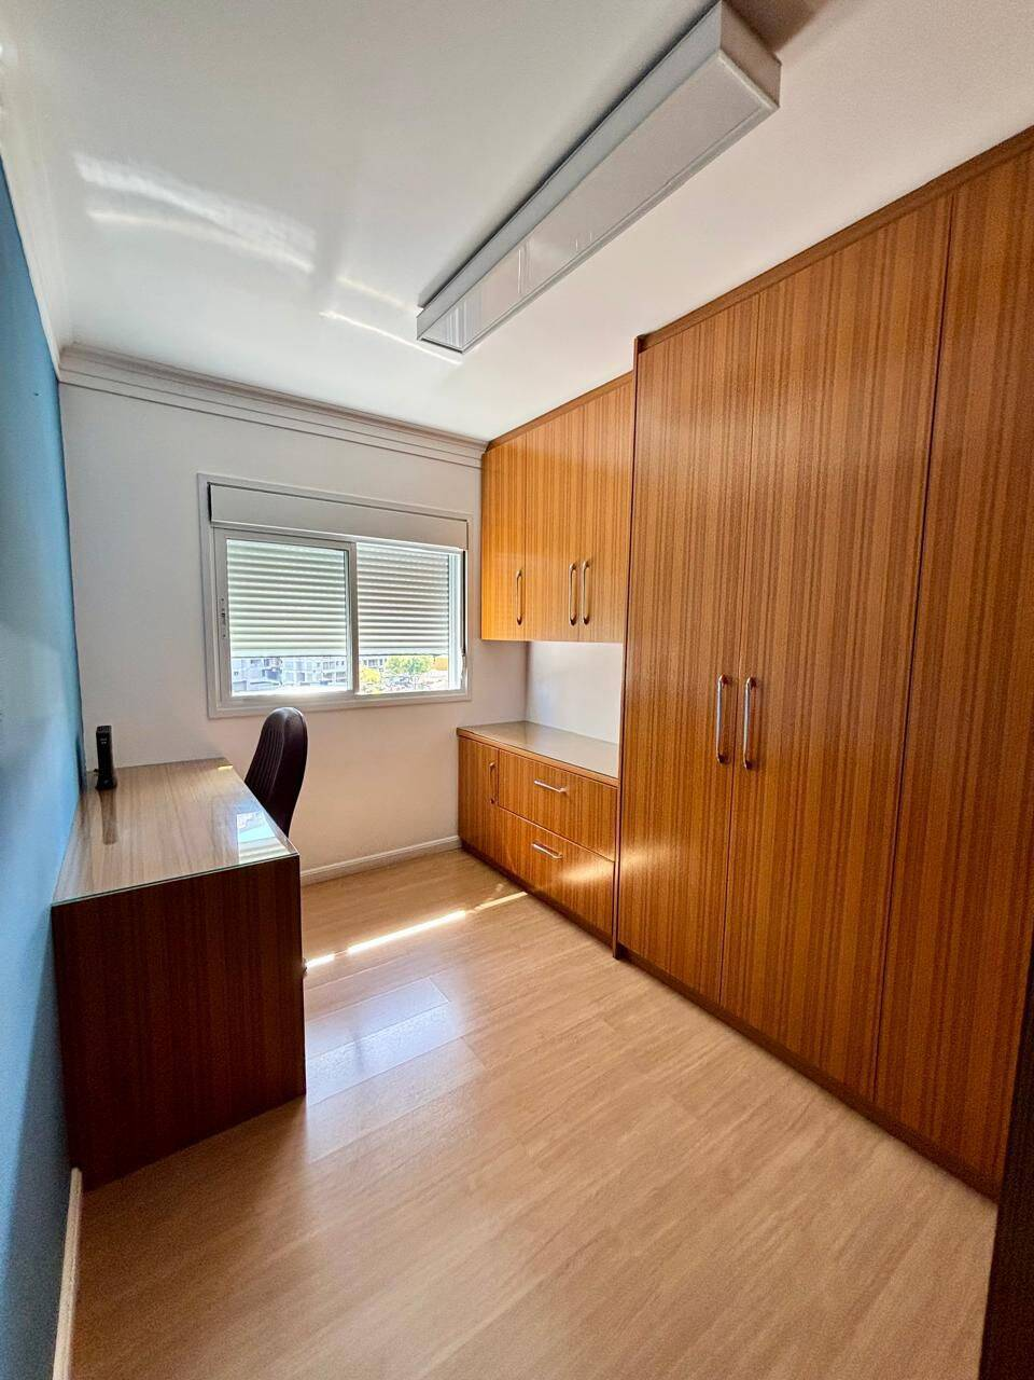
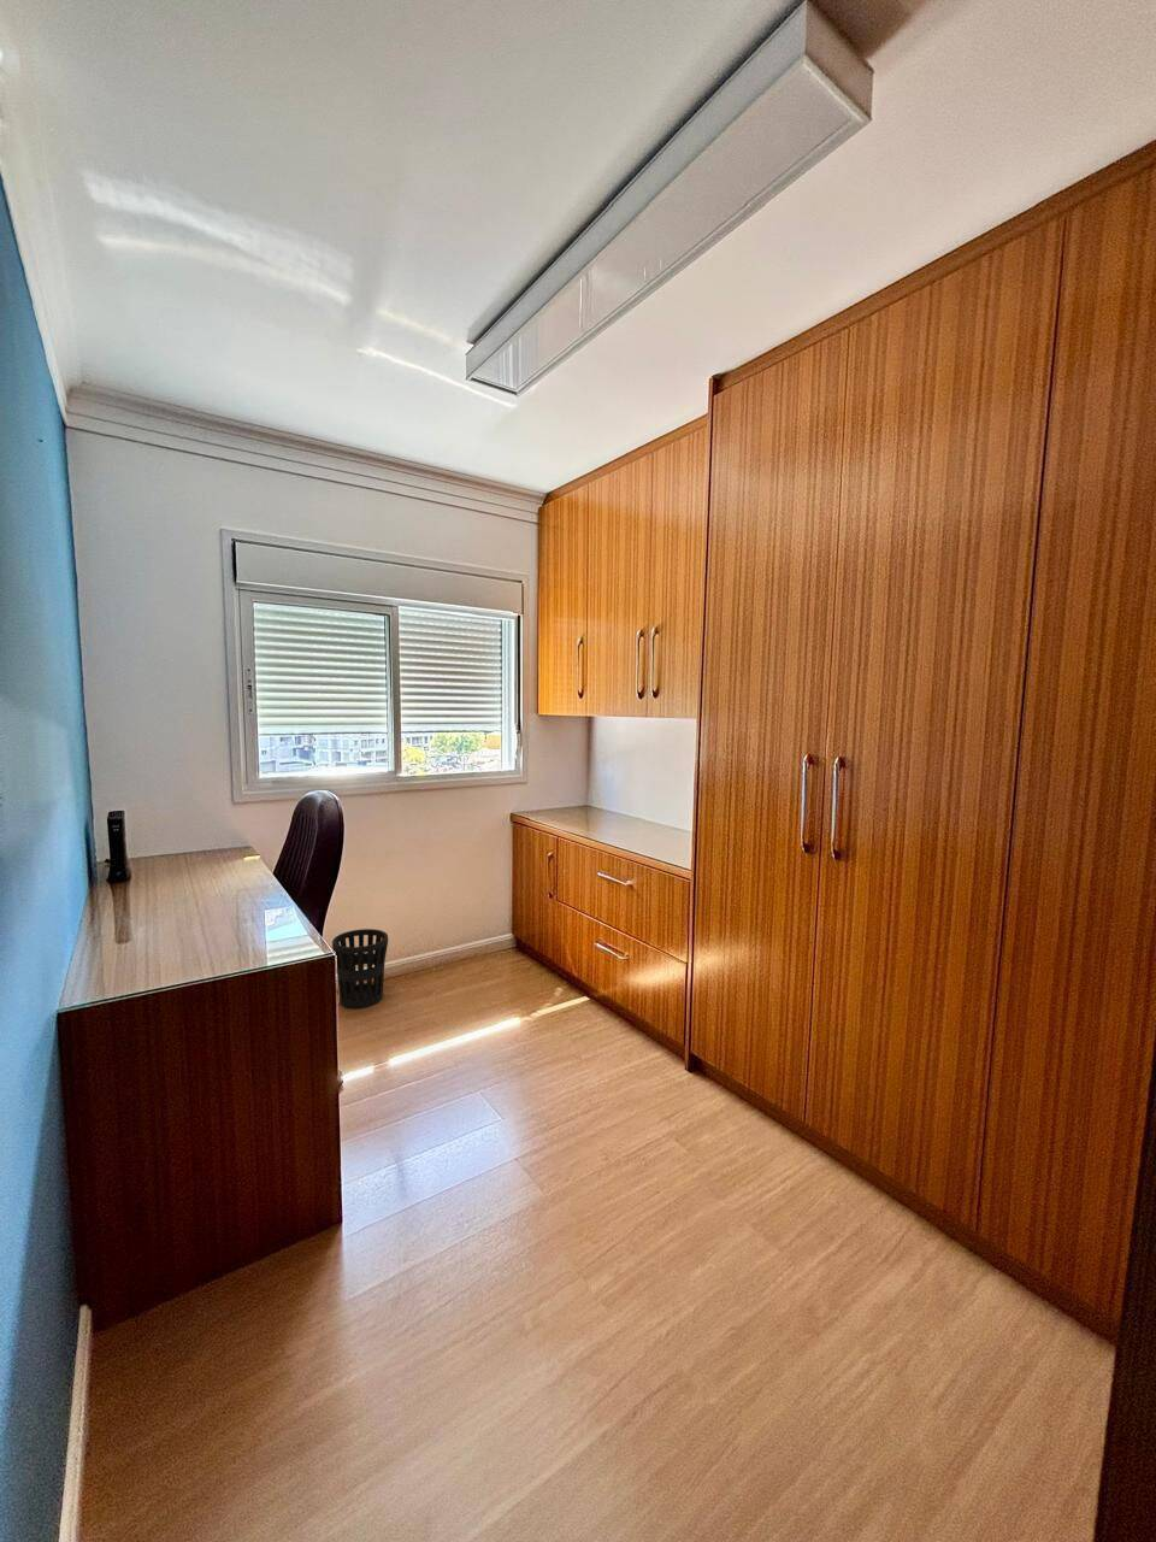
+ wastebasket [332,928,389,1009]
